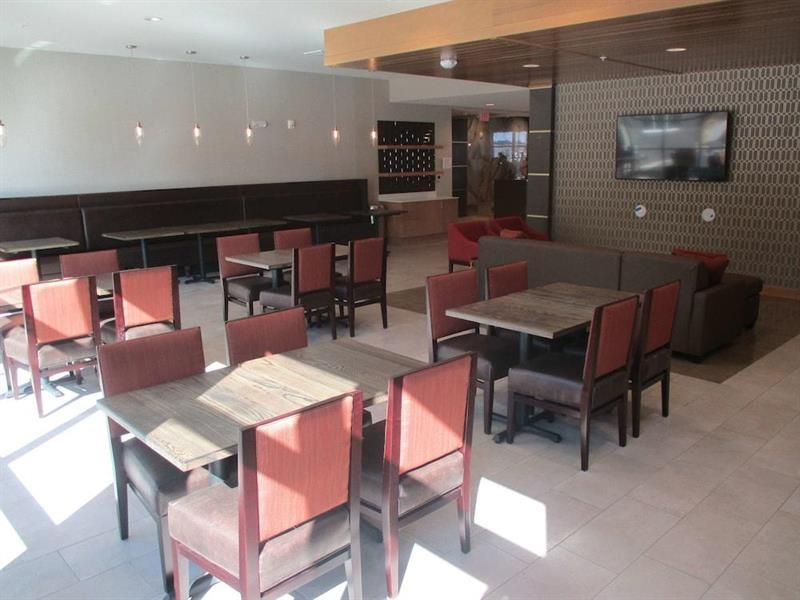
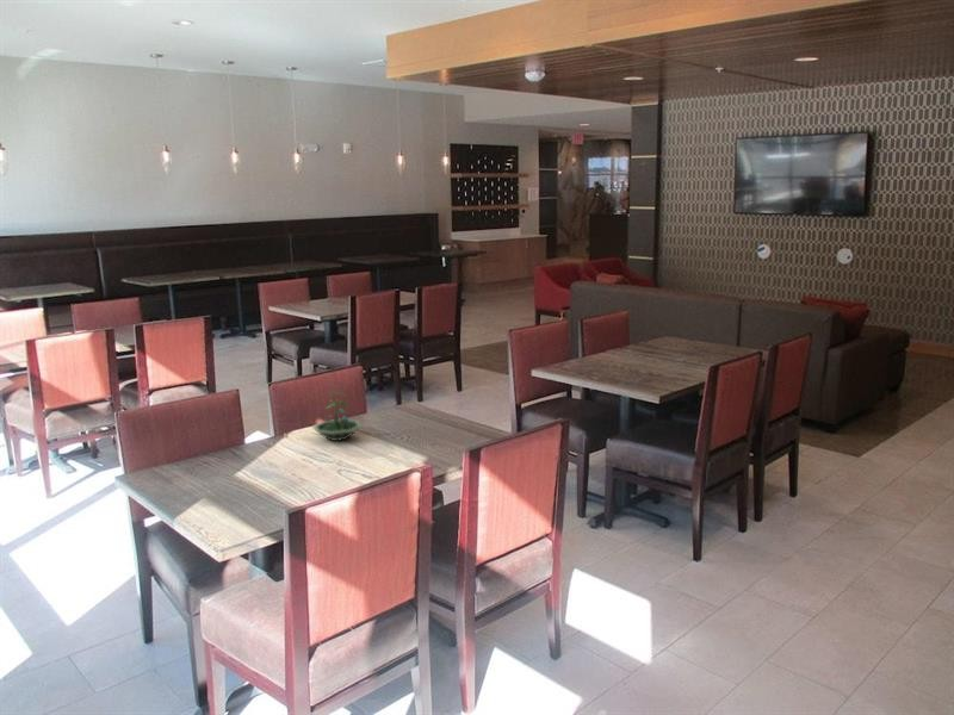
+ terrarium [311,390,364,442]
